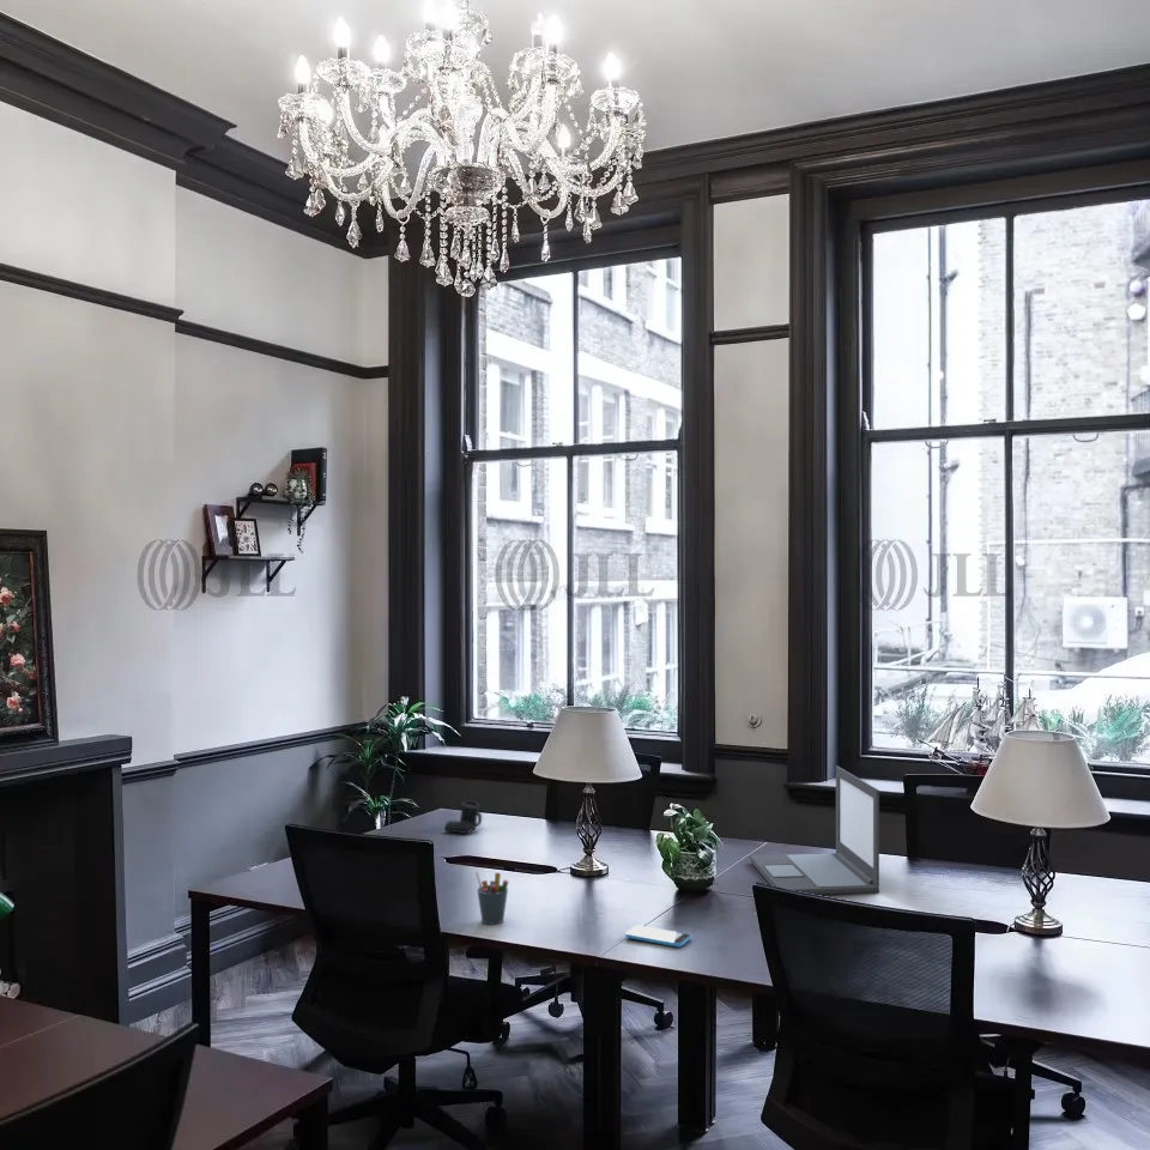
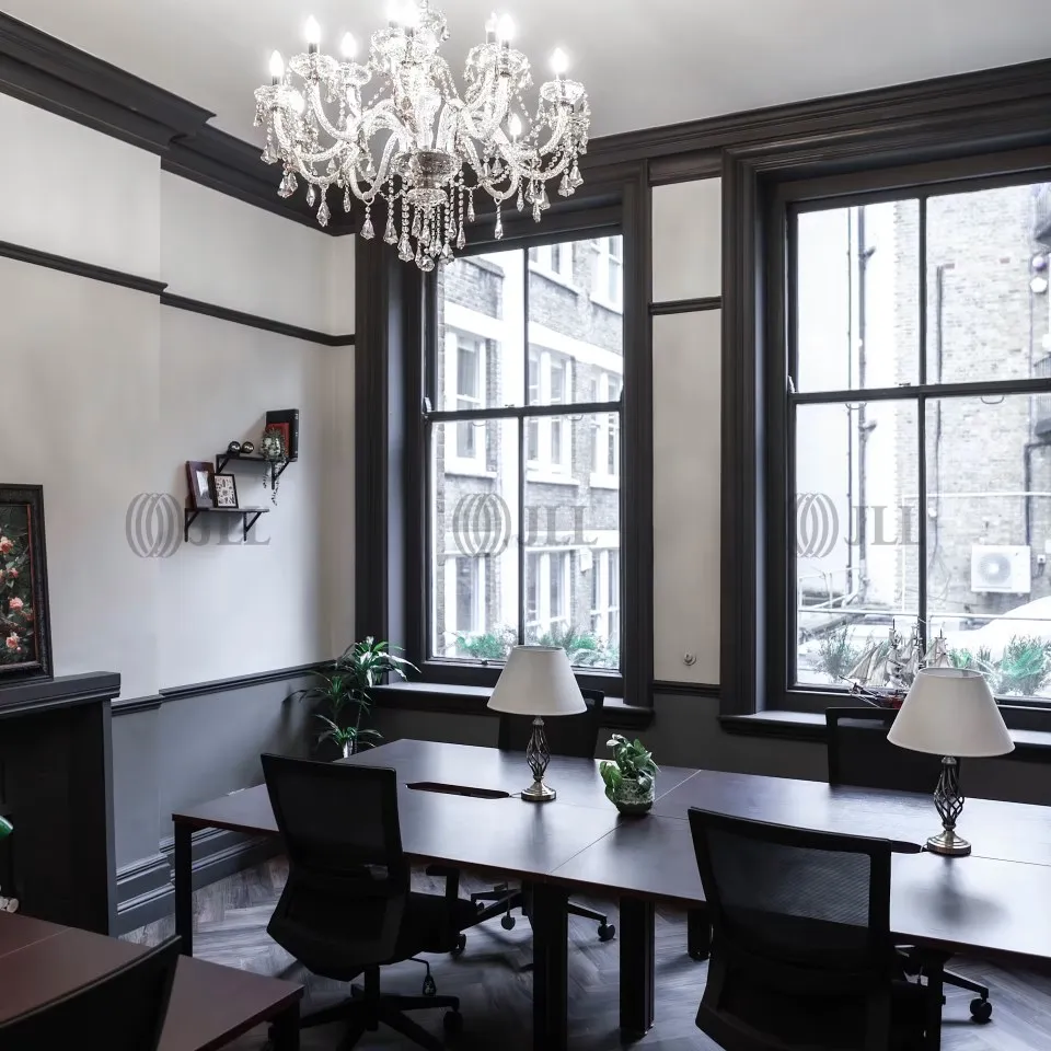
- coffee mug [443,800,483,835]
- laptop [749,764,880,896]
- pen holder [474,870,509,925]
- smartphone [624,924,692,949]
